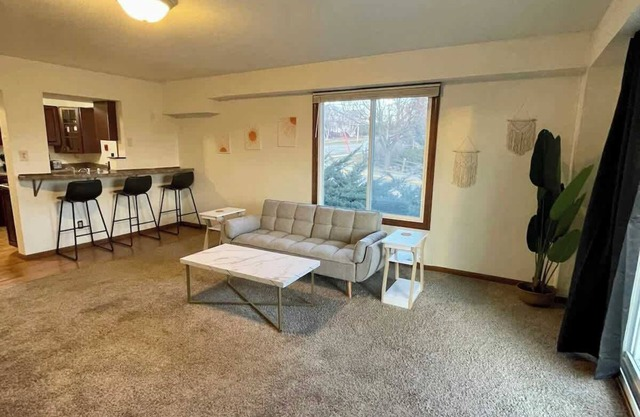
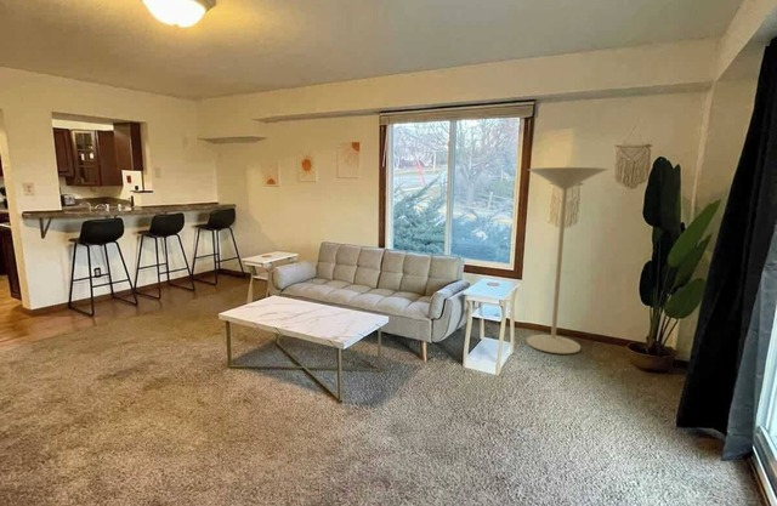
+ candle holder [526,165,609,354]
